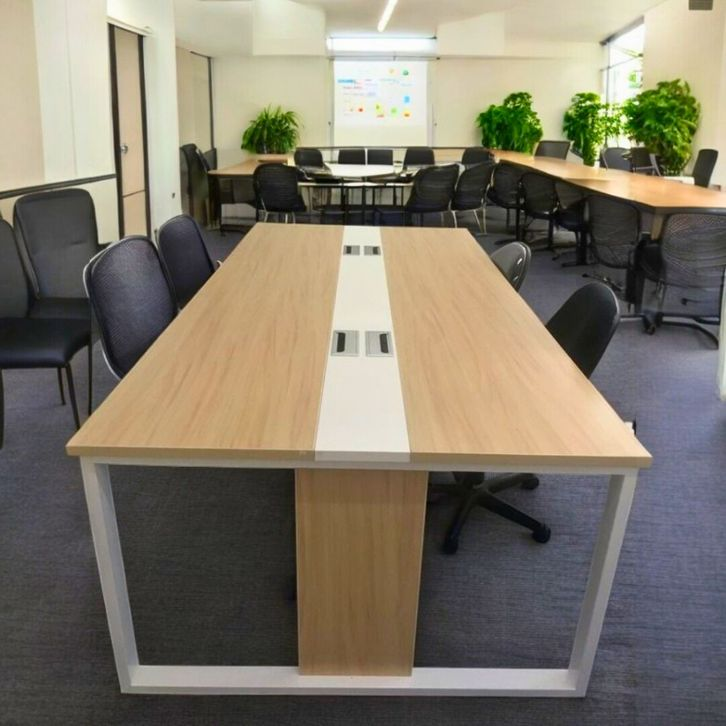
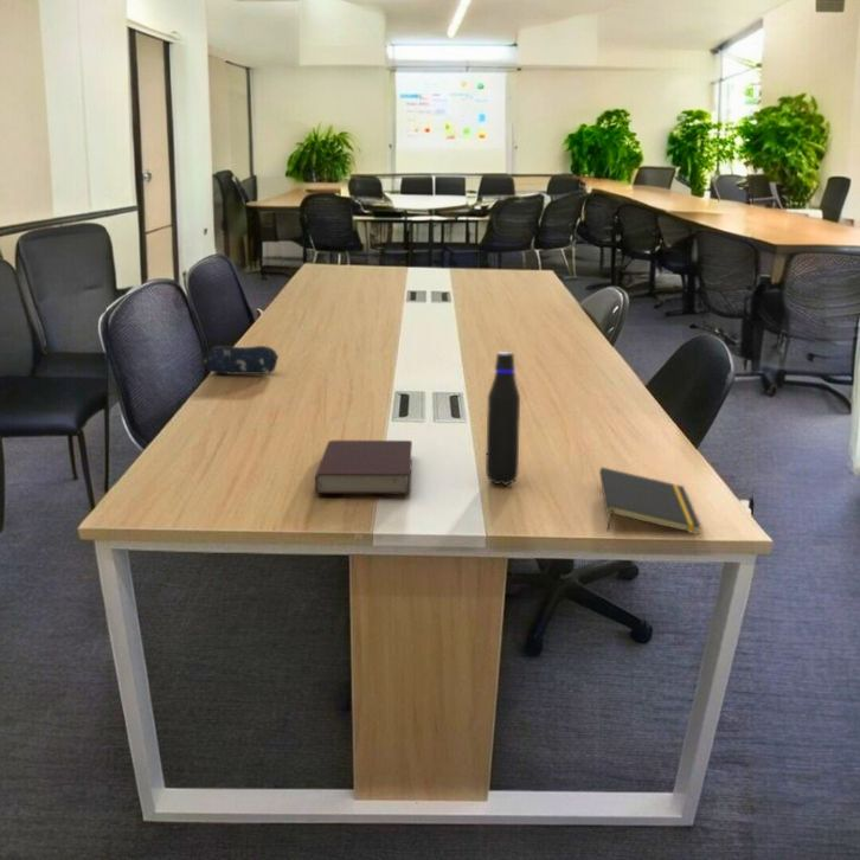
+ pencil case [203,345,280,376]
+ notepad [598,467,702,535]
+ water bottle [484,351,521,487]
+ book [314,439,413,495]
